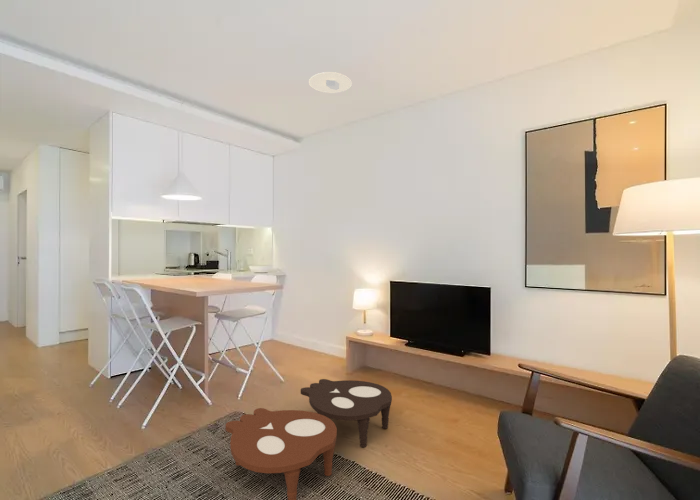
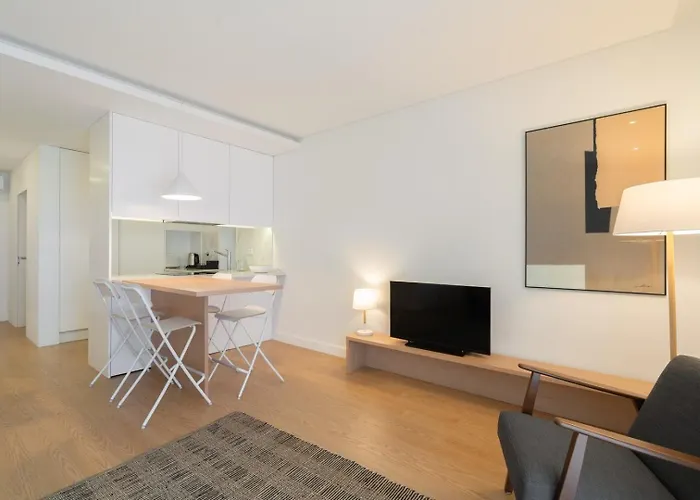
- coffee table [225,378,393,500]
- recessed light [308,71,353,94]
